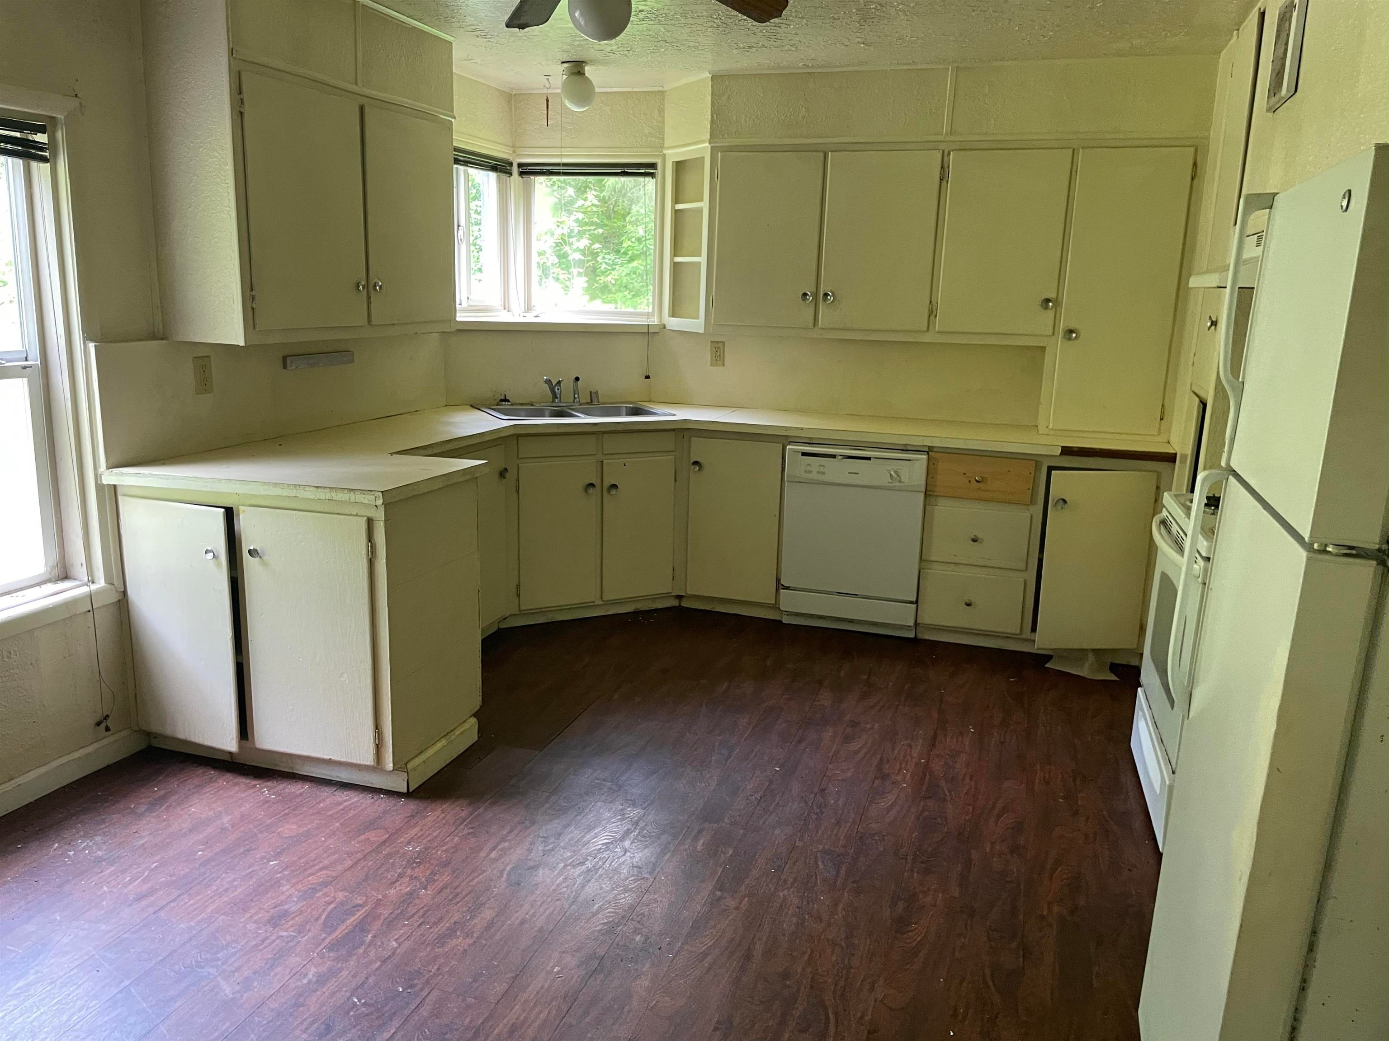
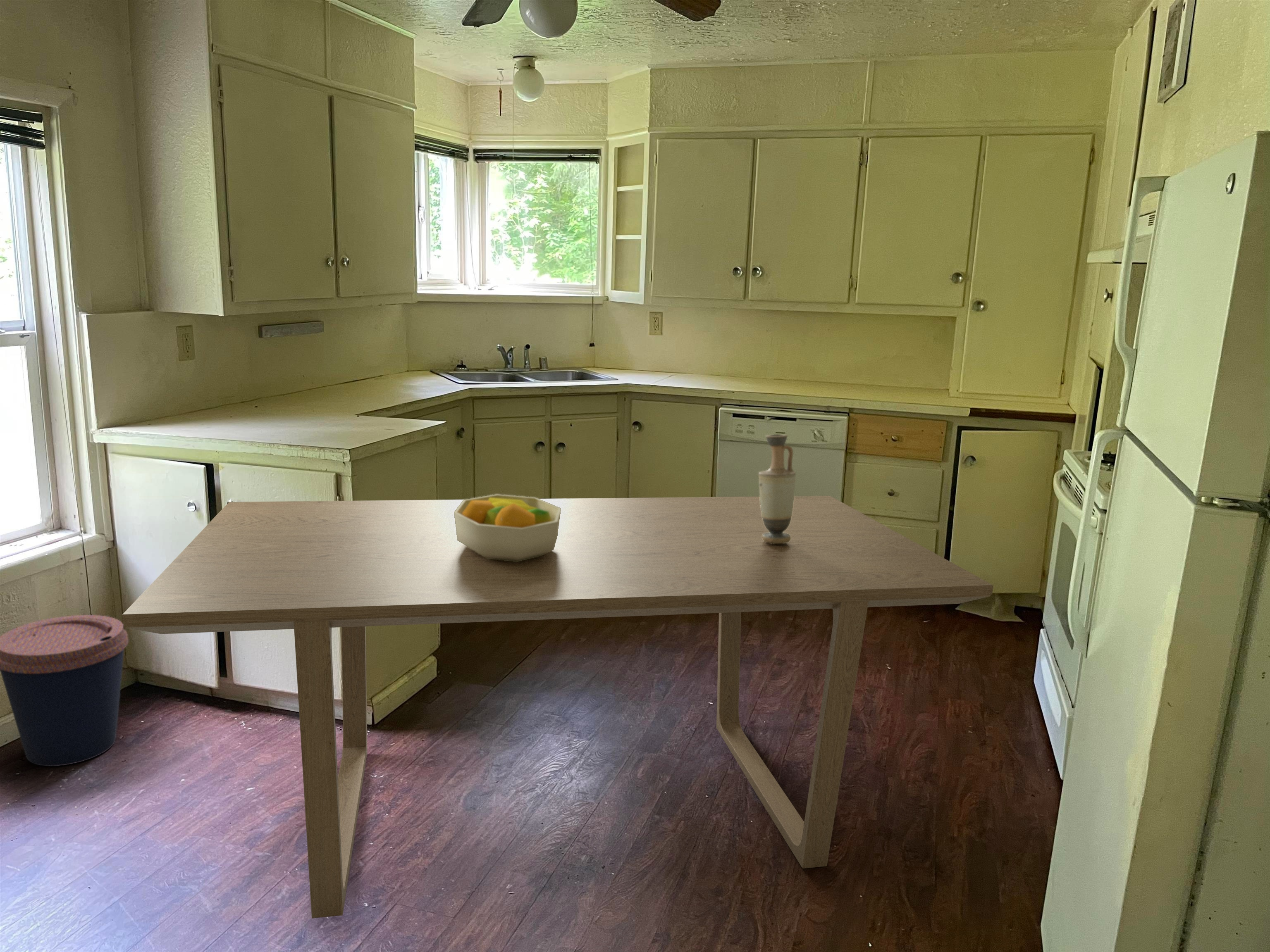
+ dining table [122,495,994,919]
+ coffee cup [0,614,129,766]
+ vase [758,434,796,544]
+ fruit bowl [454,494,561,562]
